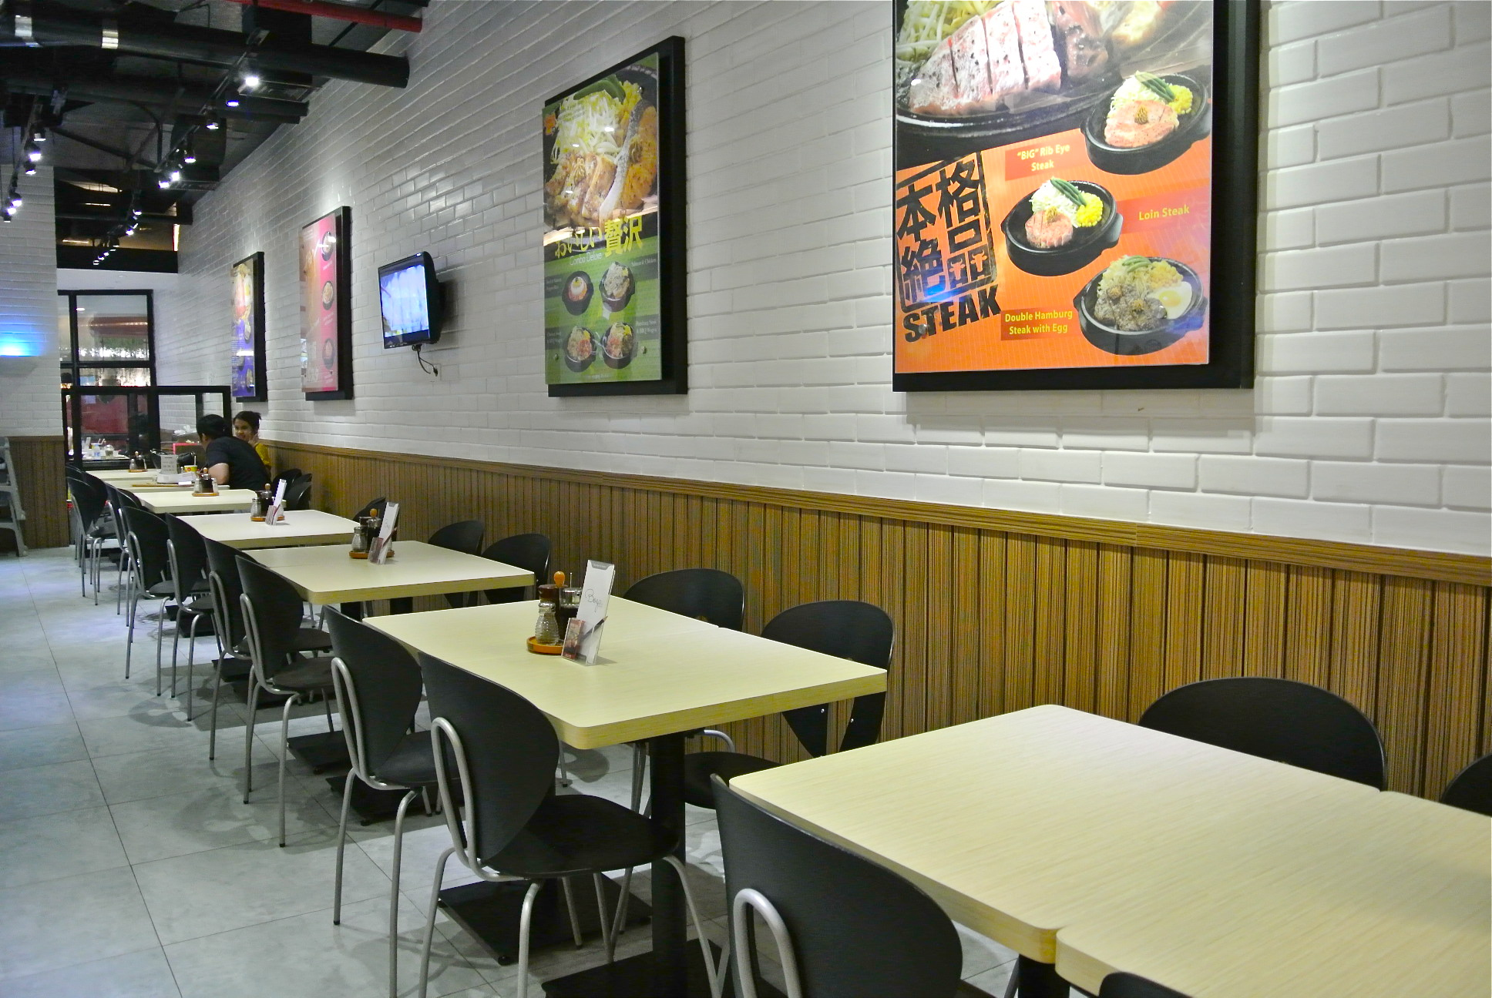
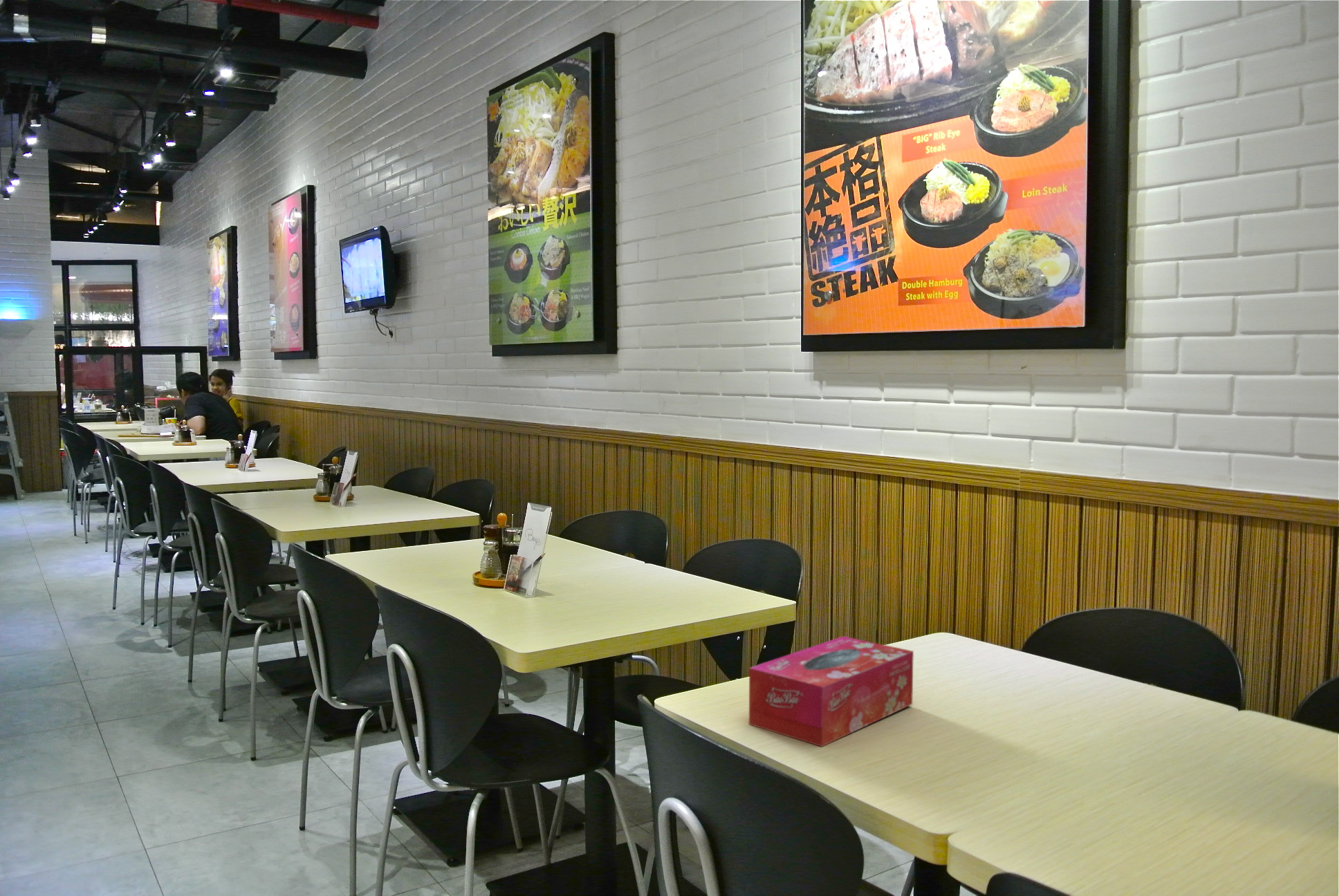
+ tissue box [748,635,914,747]
